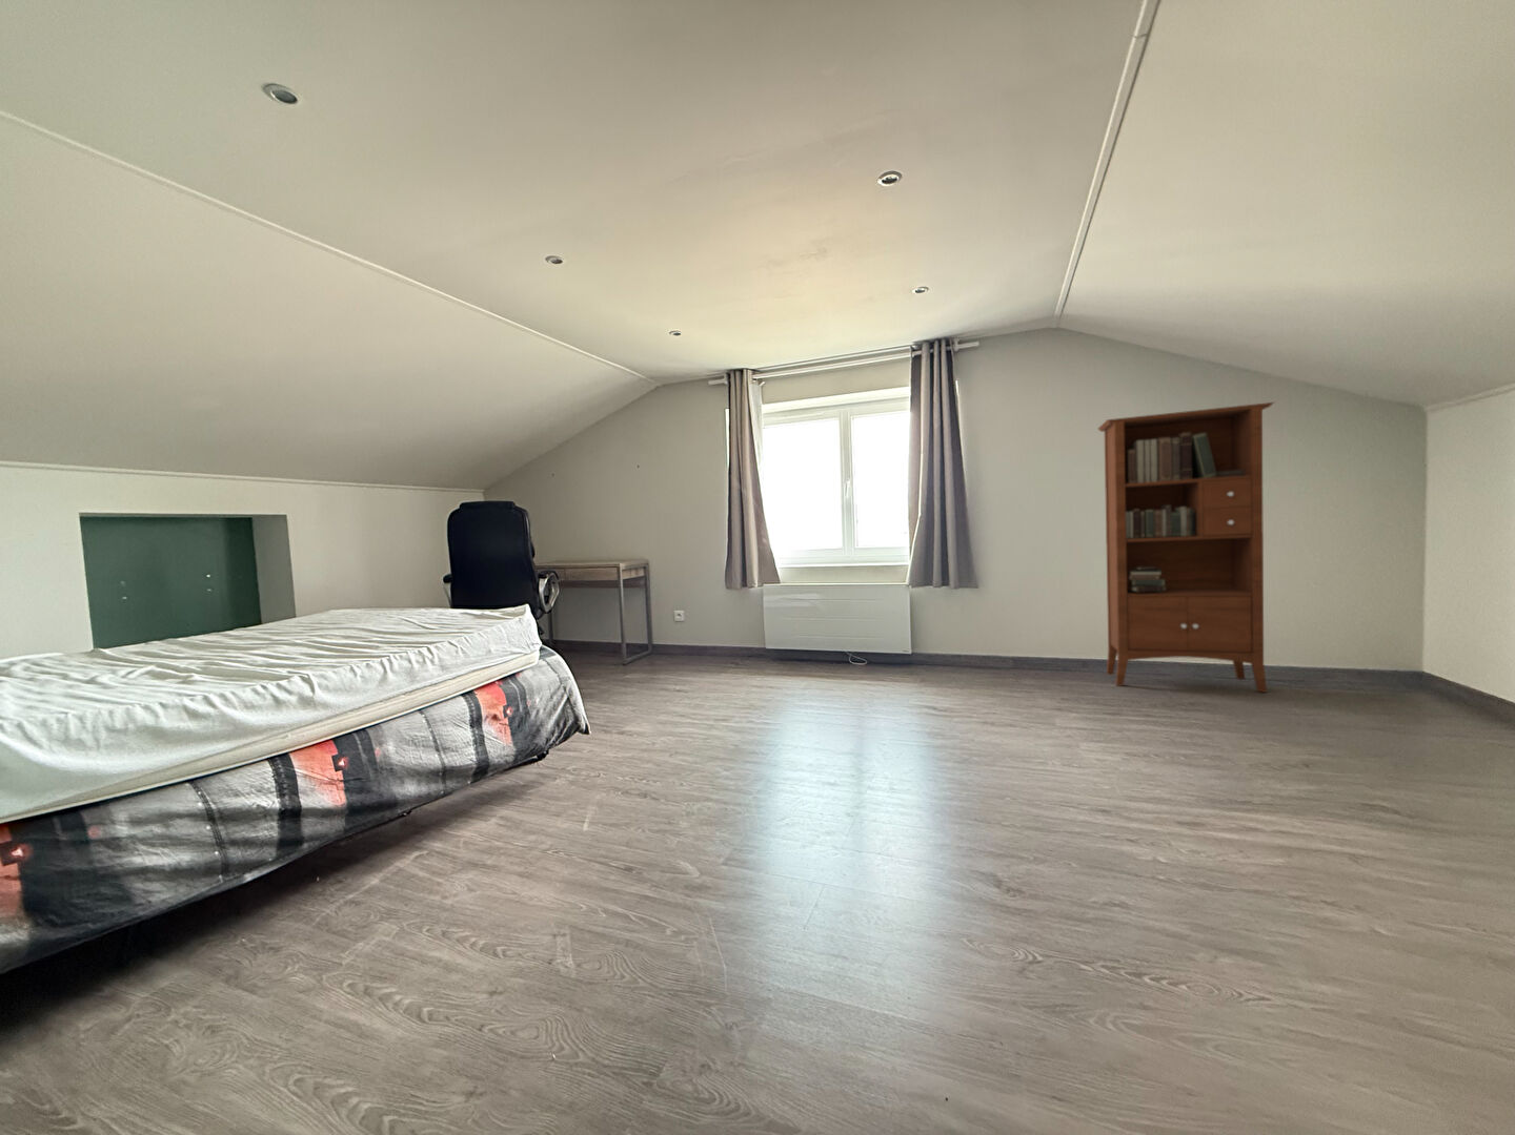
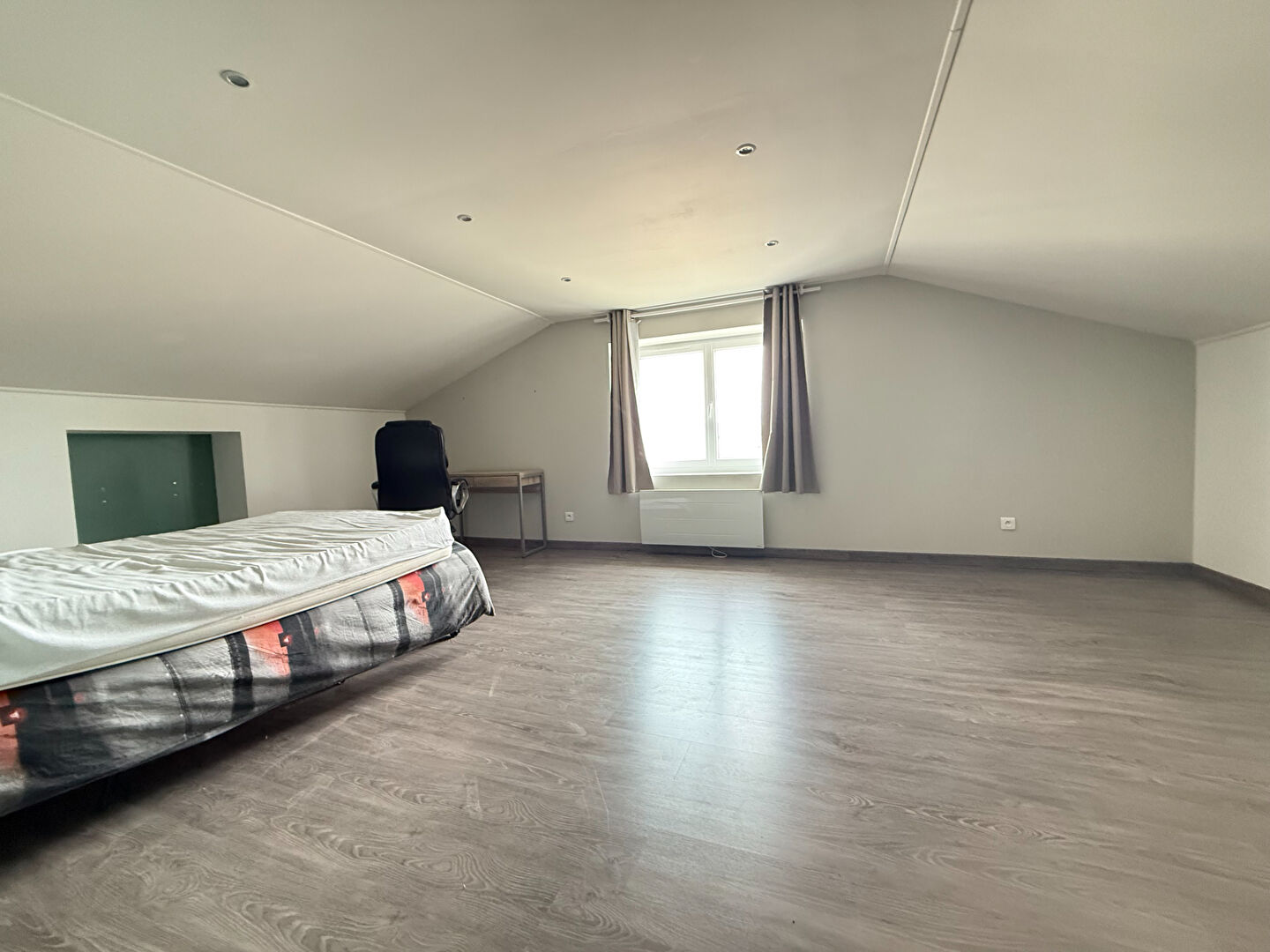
- bookcase [1097,402,1275,694]
